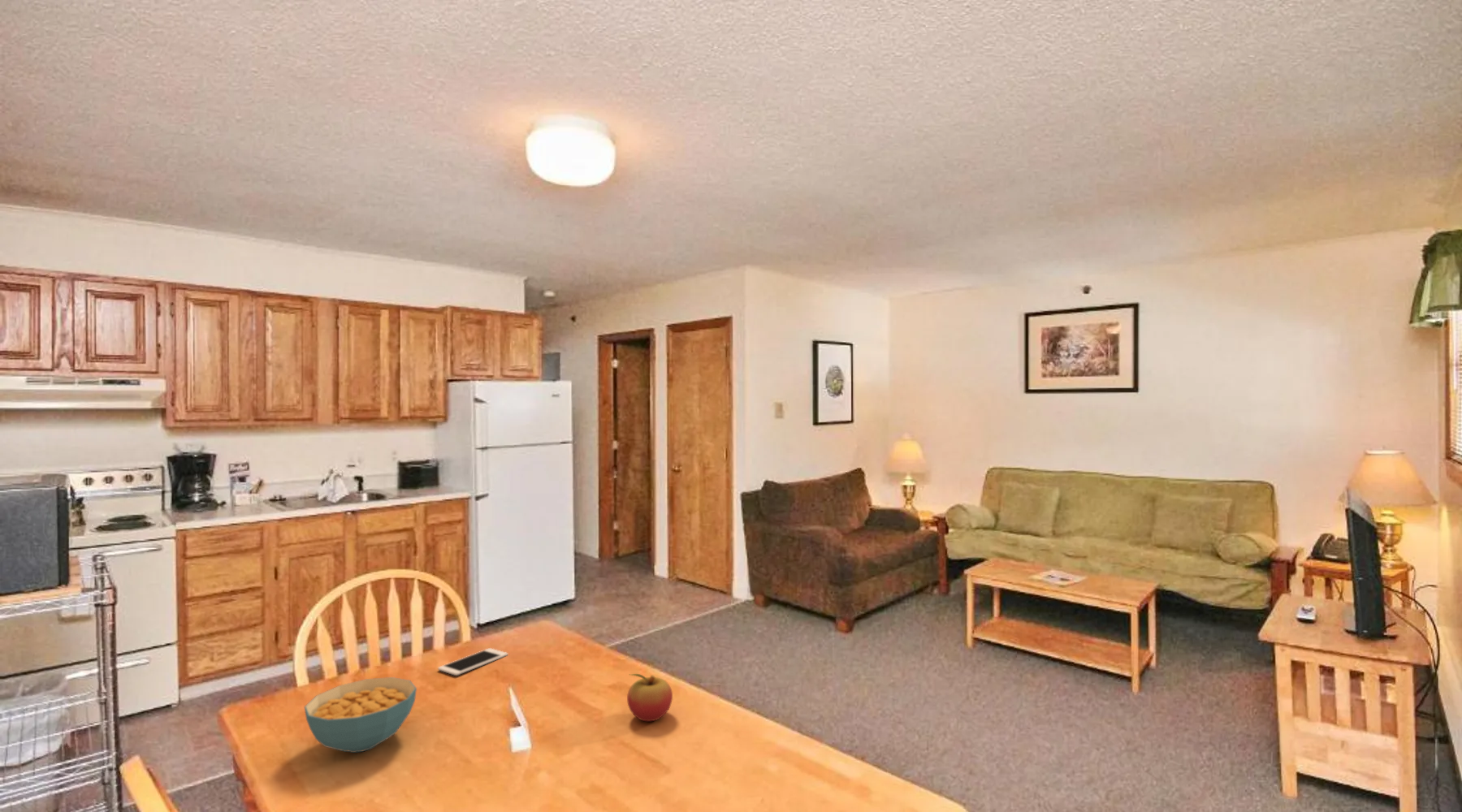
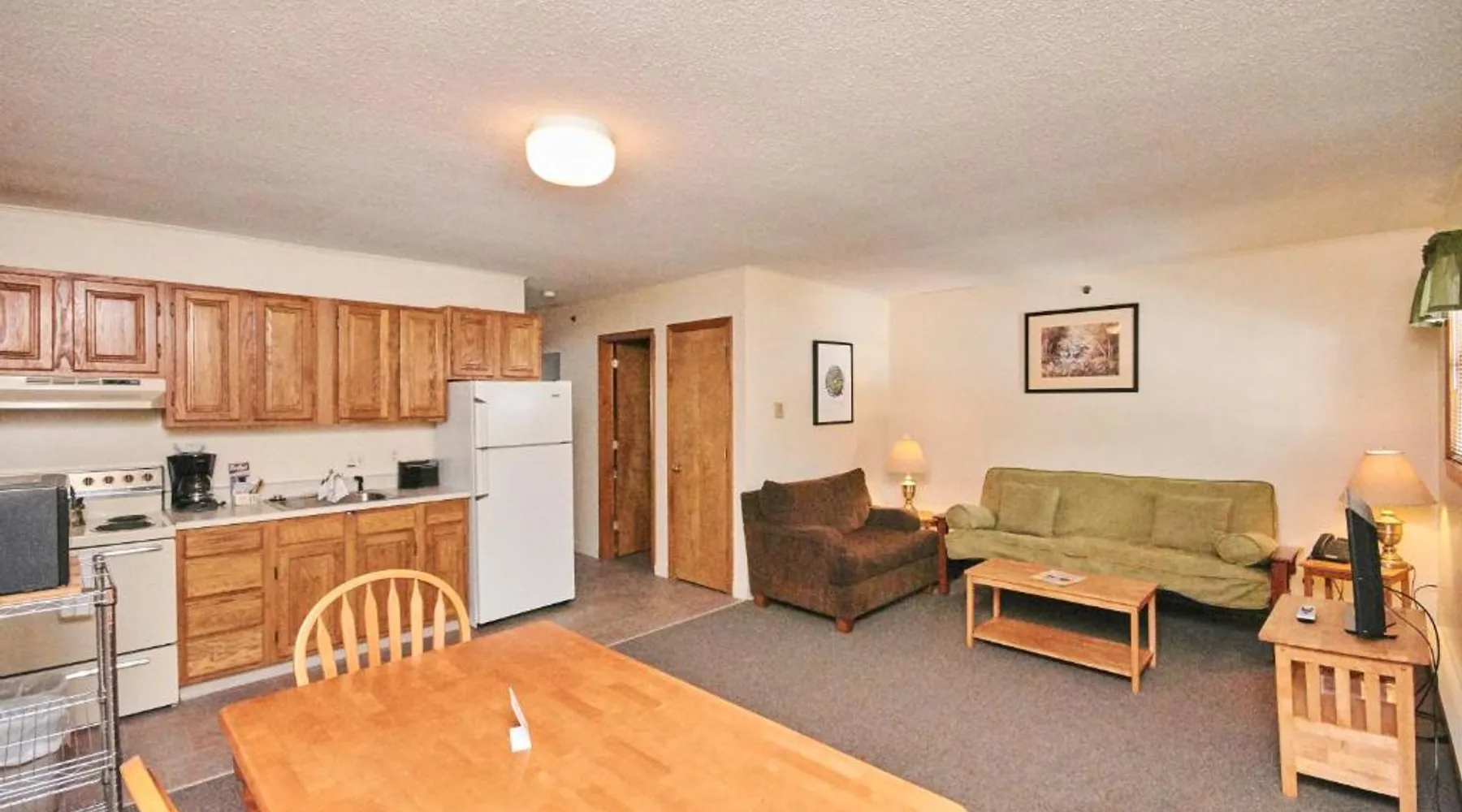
- cereal bowl [304,676,417,754]
- cell phone [437,647,508,676]
- fruit [626,673,673,722]
